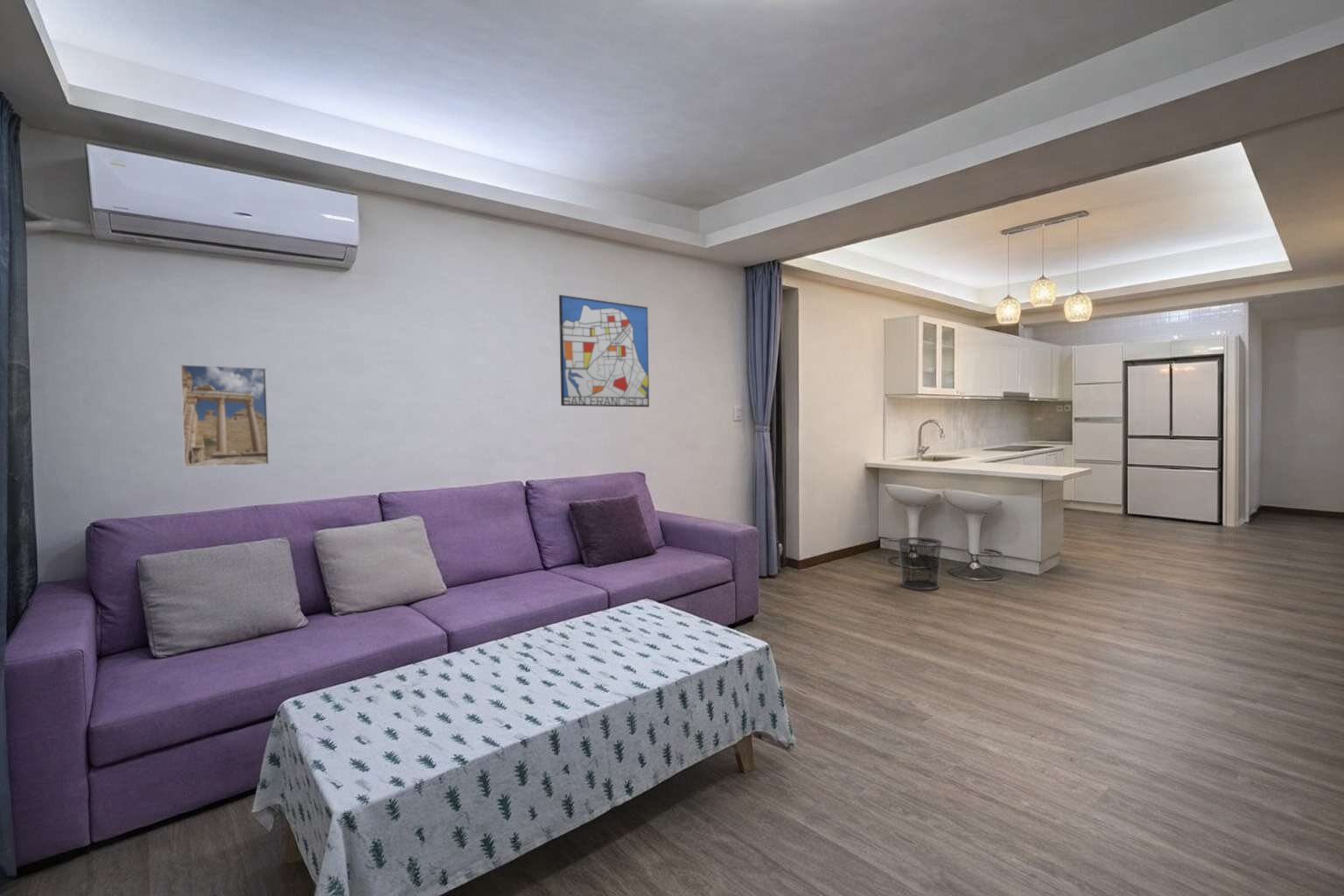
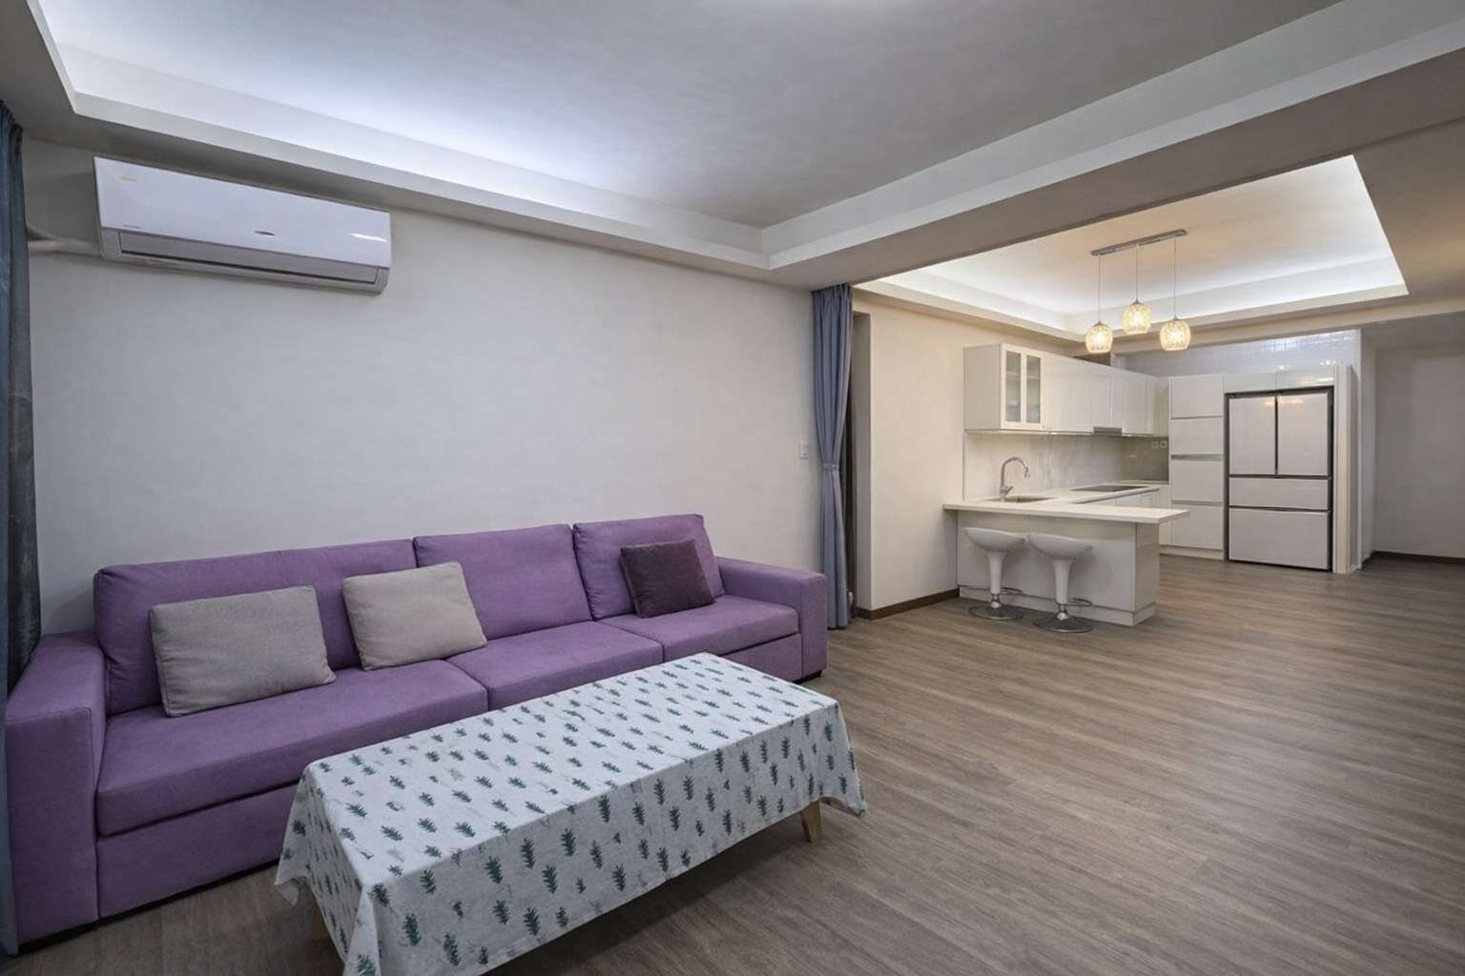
- waste bin [897,536,943,591]
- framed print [179,363,270,469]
- wall art [558,294,650,408]
